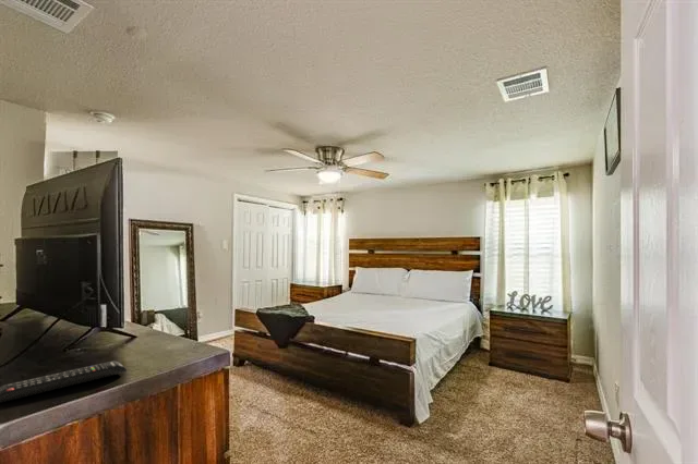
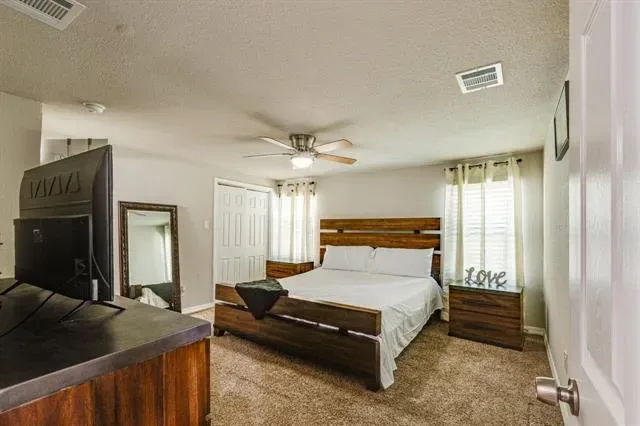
- remote control [0,359,128,404]
